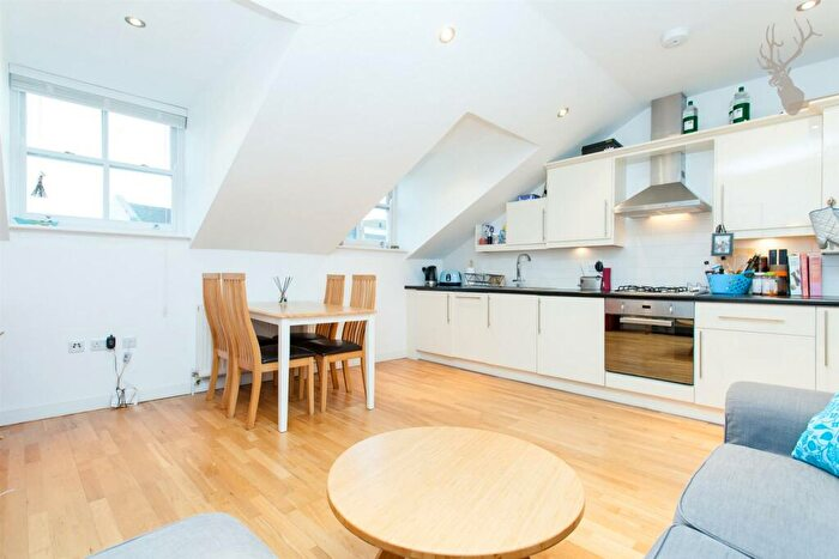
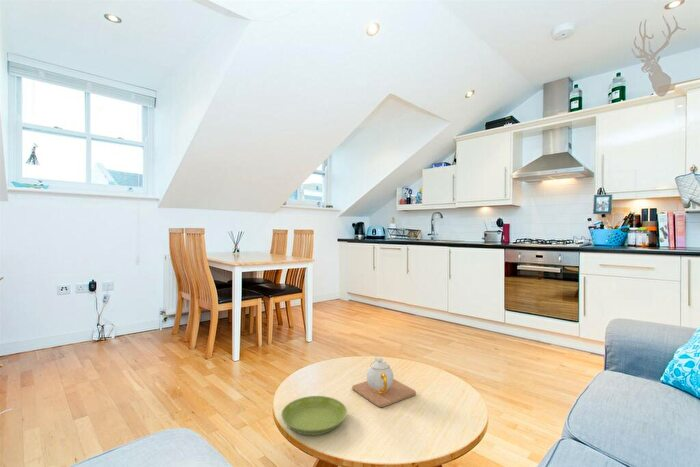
+ saucer [280,395,348,436]
+ teapot [351,356,417,408]
